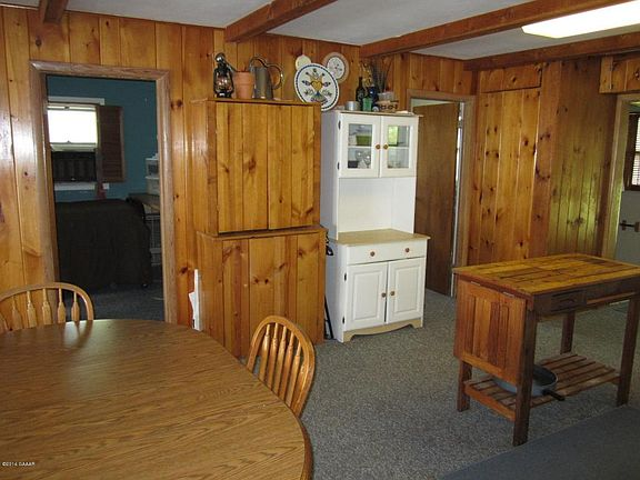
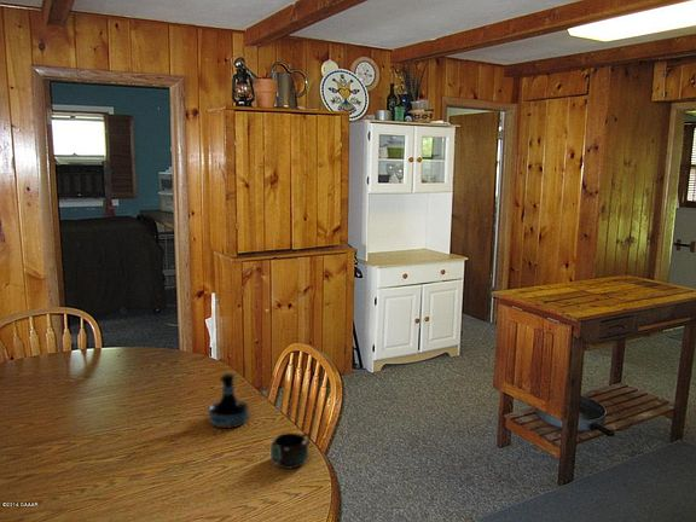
+ tequila bottle [207,372,250,430]
+ mug [269,431,312,470]
